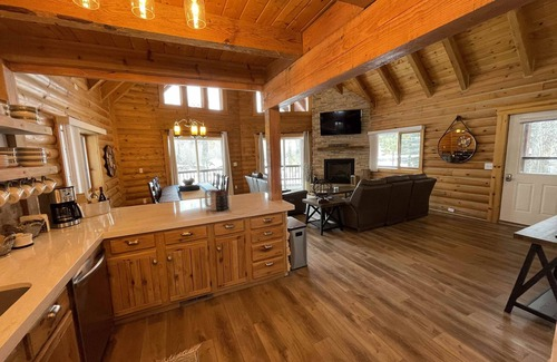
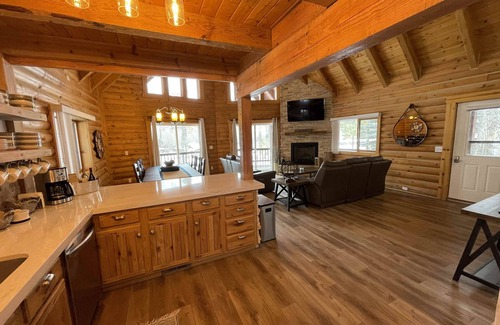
- mug [204,188,231,212]
